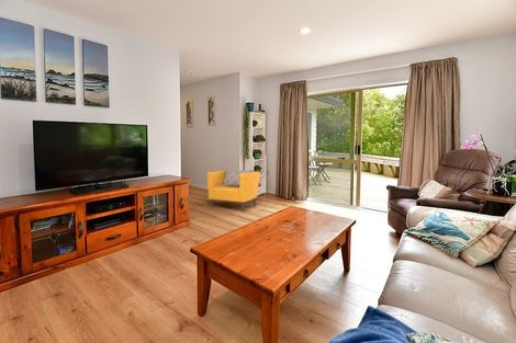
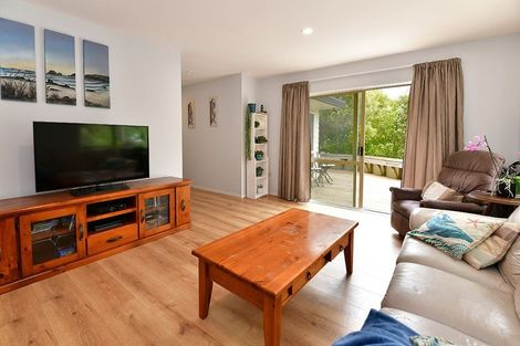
- armchair [206,168,261,211]
